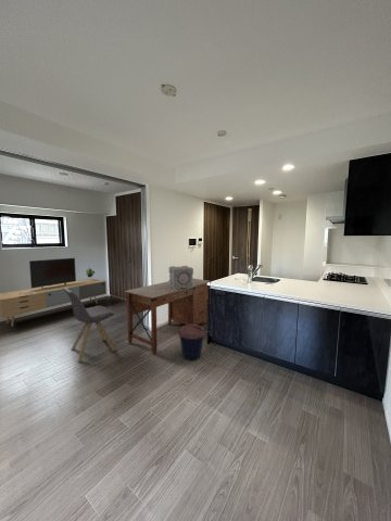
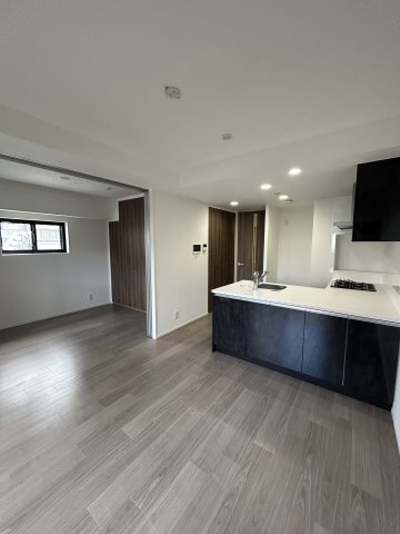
- decorative cube [168,265,194,290]
- media console [0,257,108,328]
- desk [124,278,213,356]
- coffee cup [178,325,206,361]
- chair [64,288,116,364]
